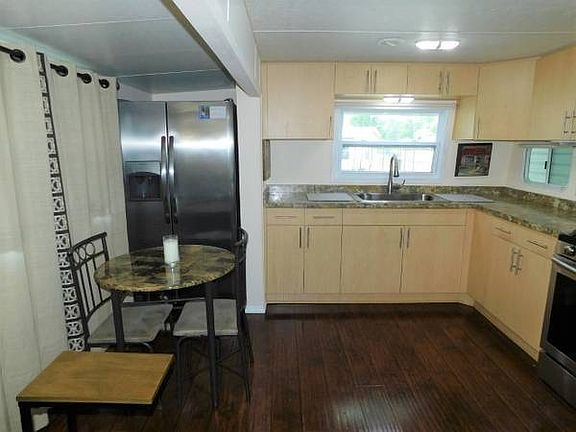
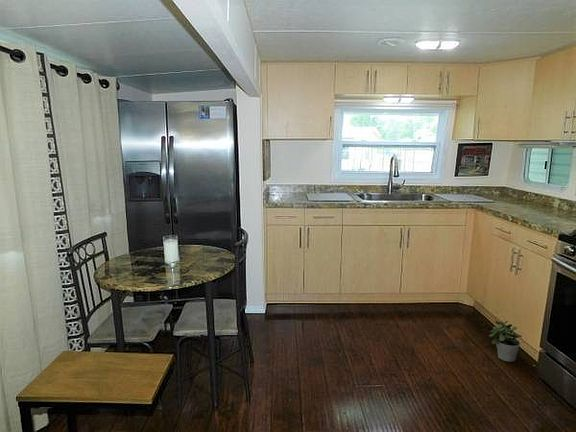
+ potted plant [488,320,523,363]
